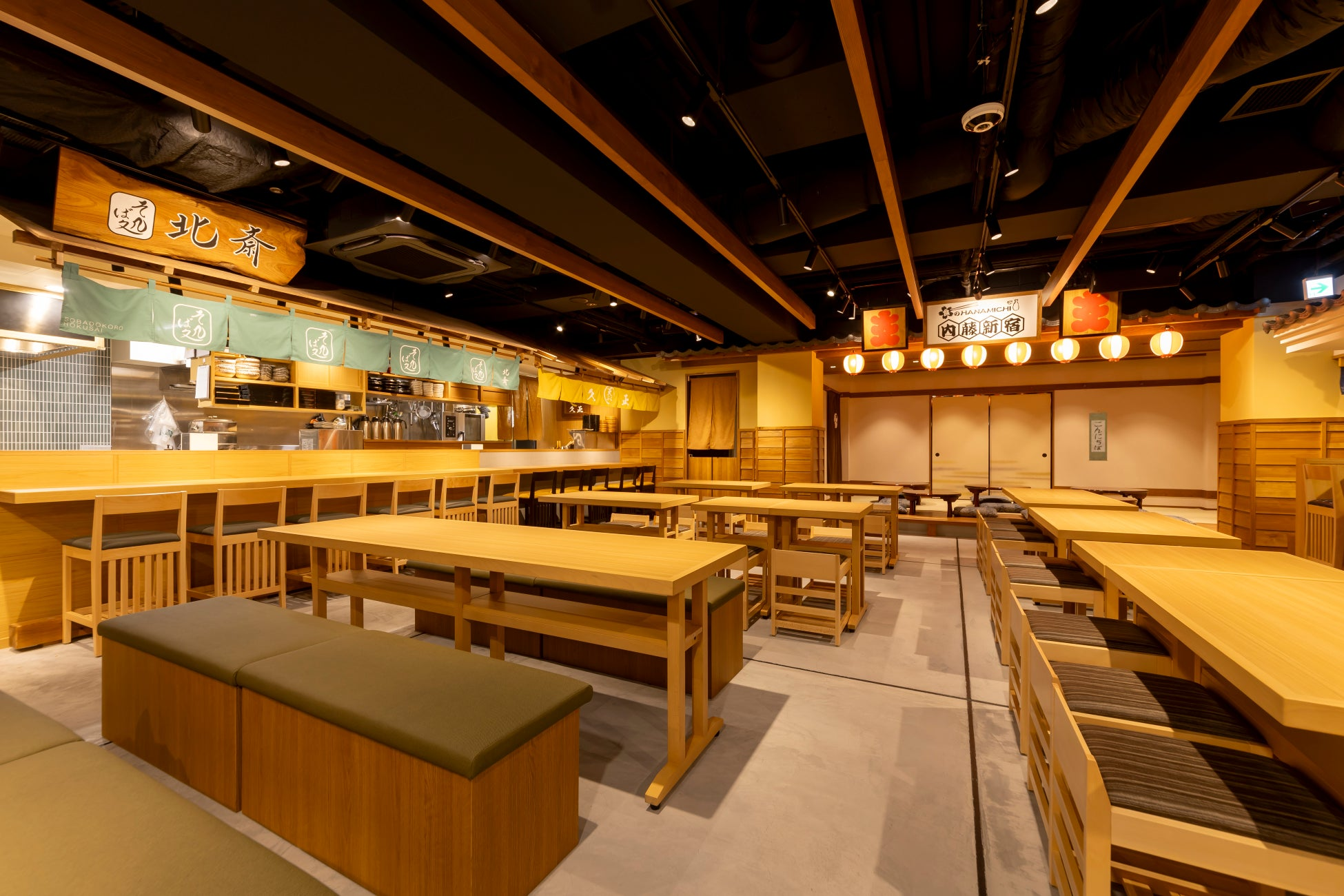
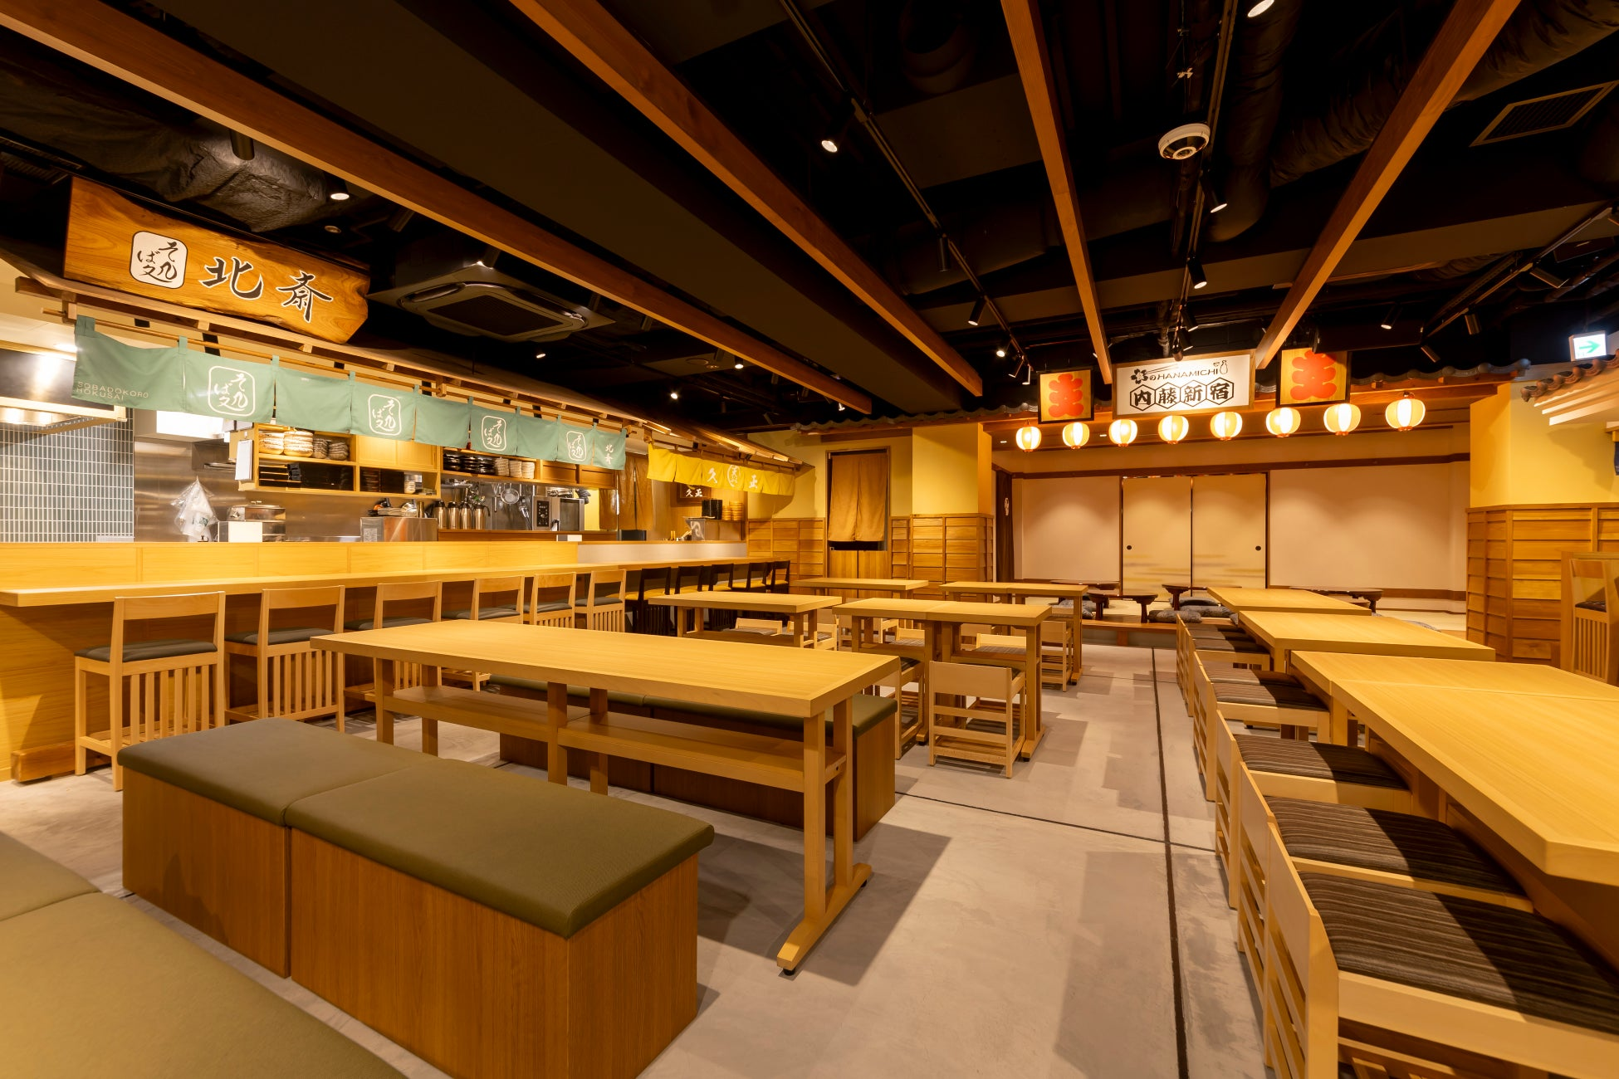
- wall scroll [1088,410,1108,461]
